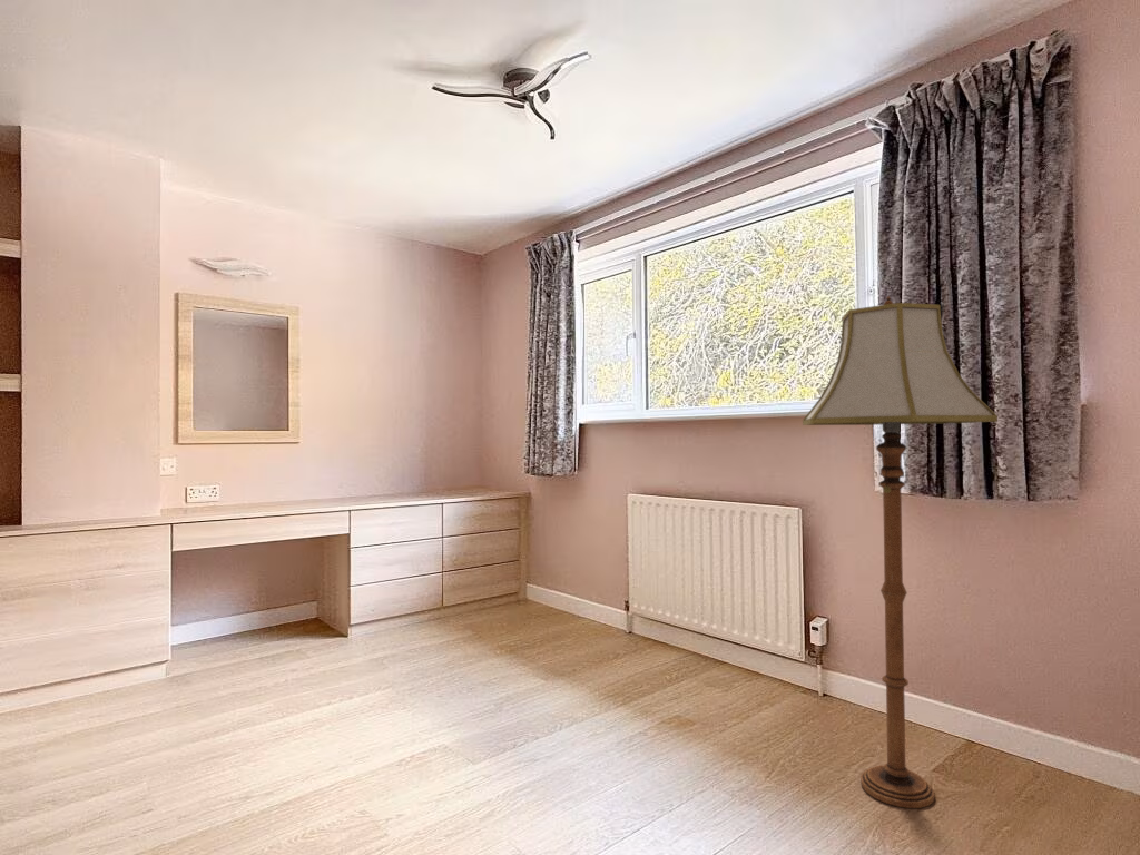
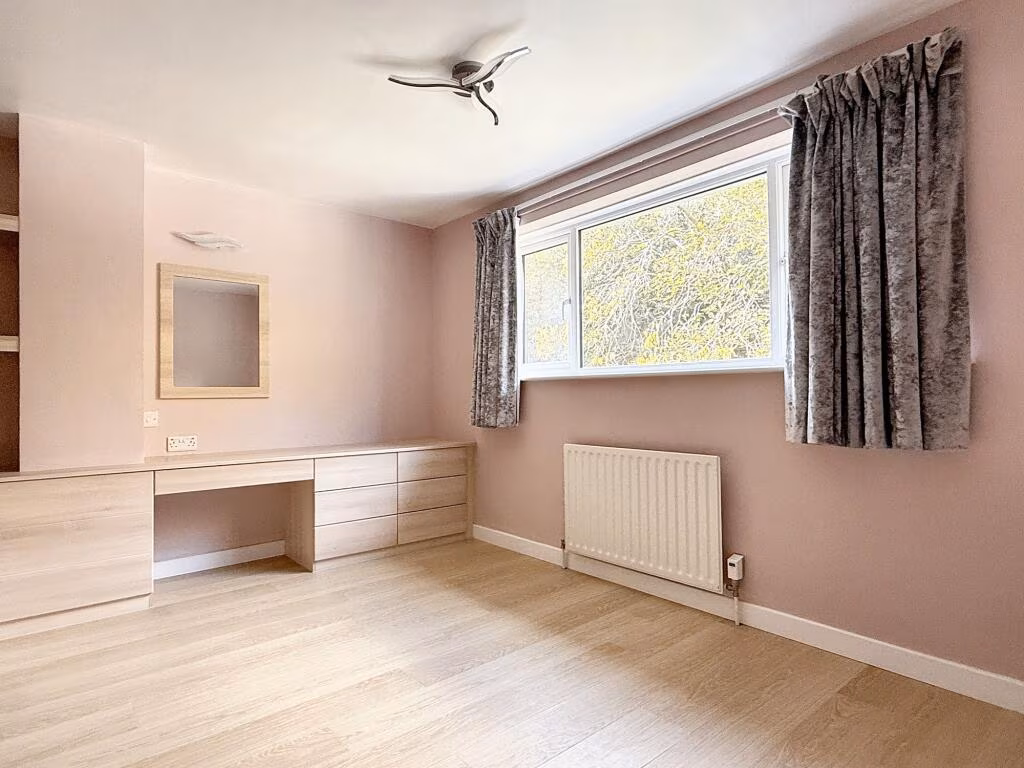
- floor lamp [802,295,999,809]
